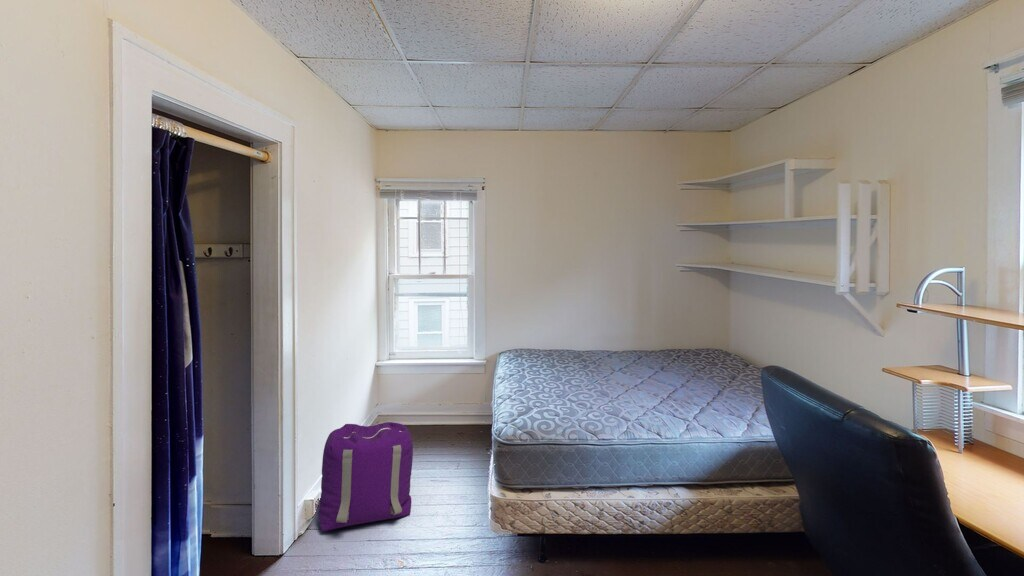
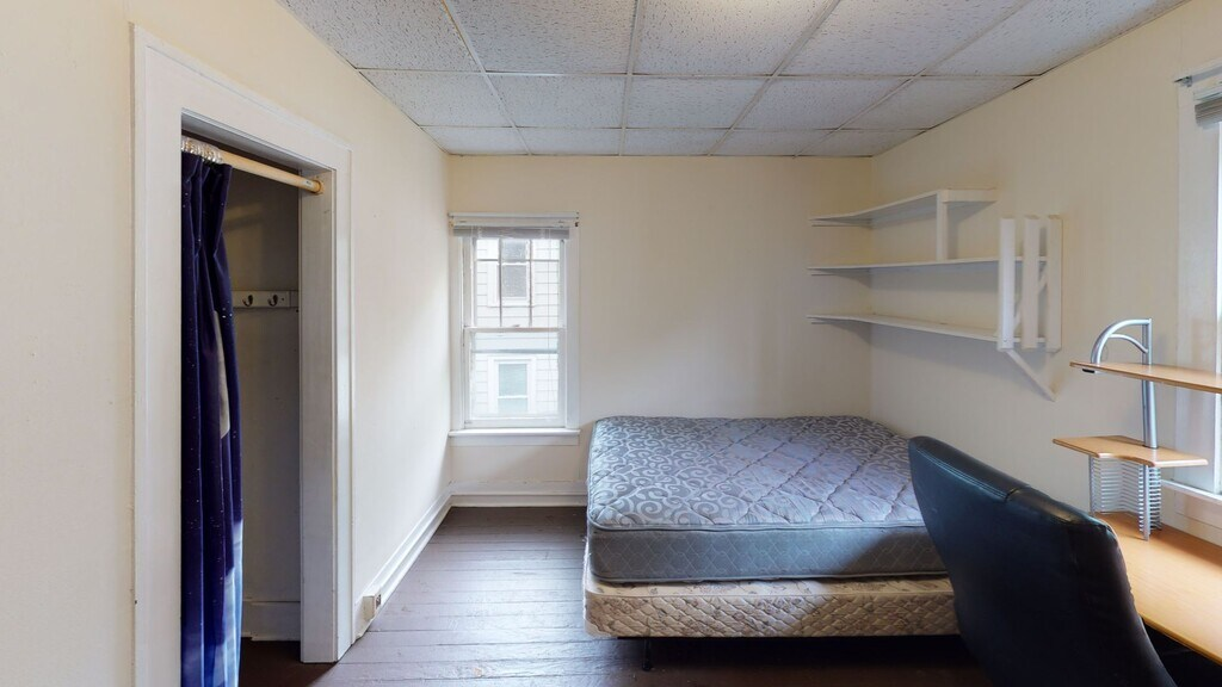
- backpack [317,421,414,532]
